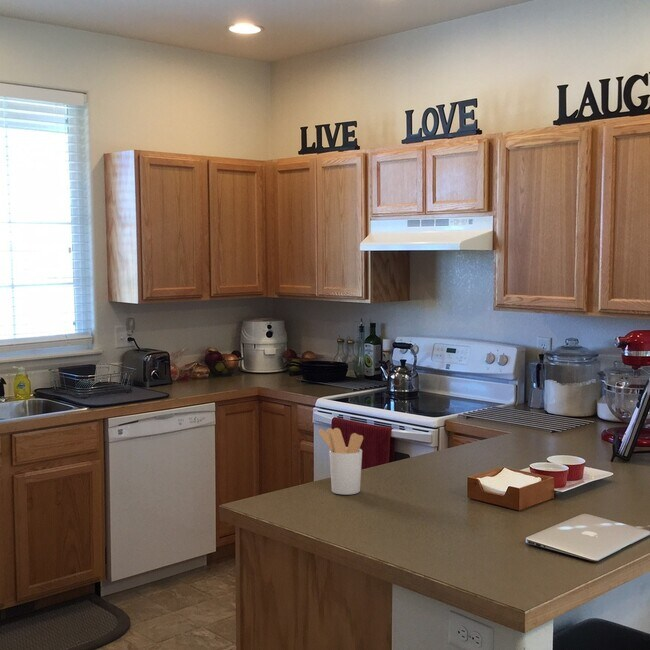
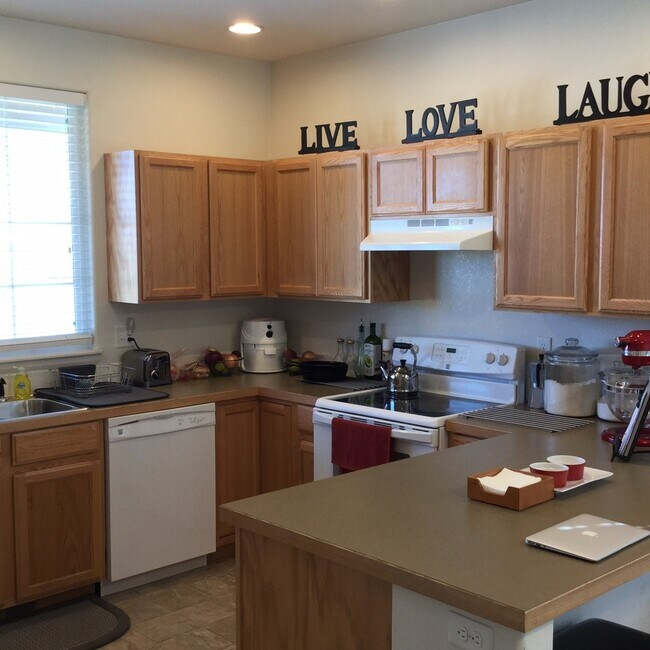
- utensil holder [317,427,364,496]
